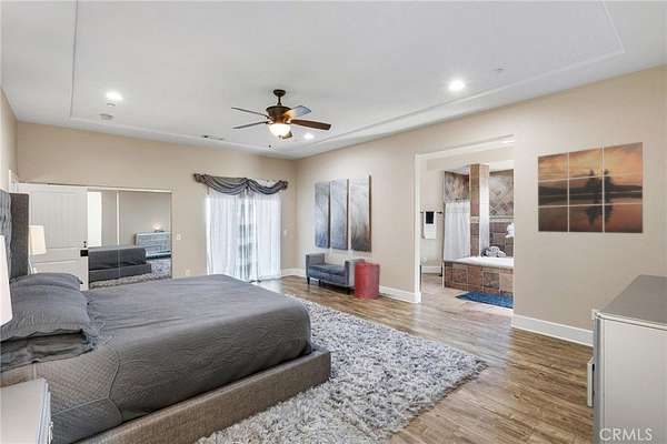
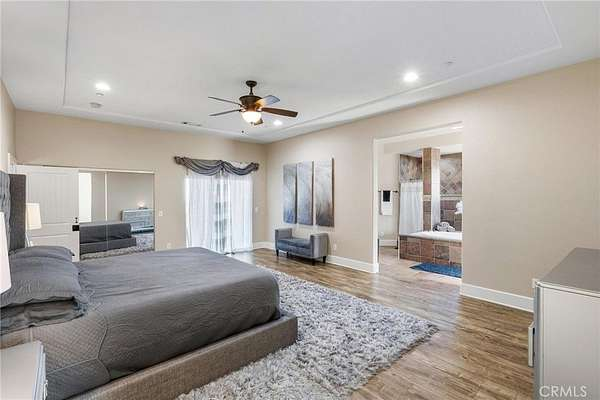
- laundry hamper [354,261,381,301]
- wall art [537,141,644,234]
